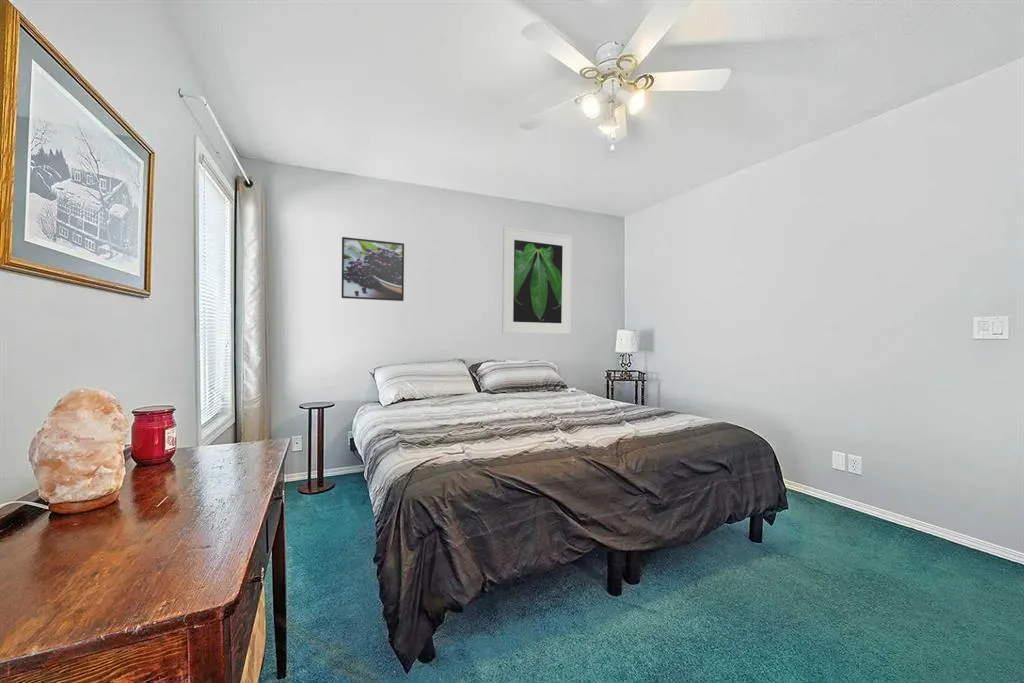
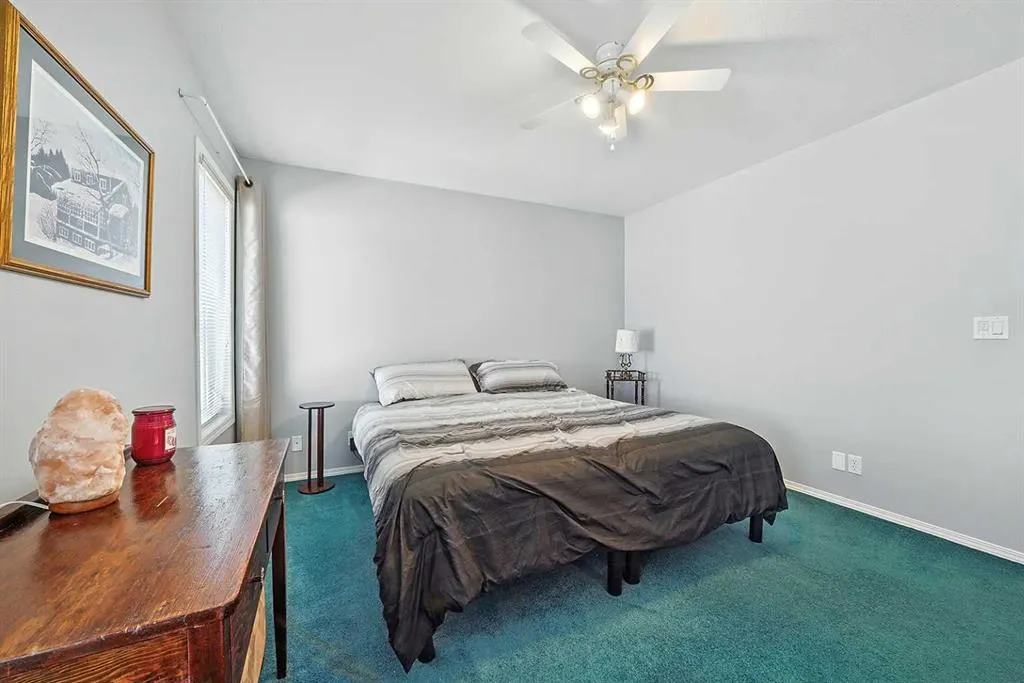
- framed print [501,226,573,335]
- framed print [341,236,405,302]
